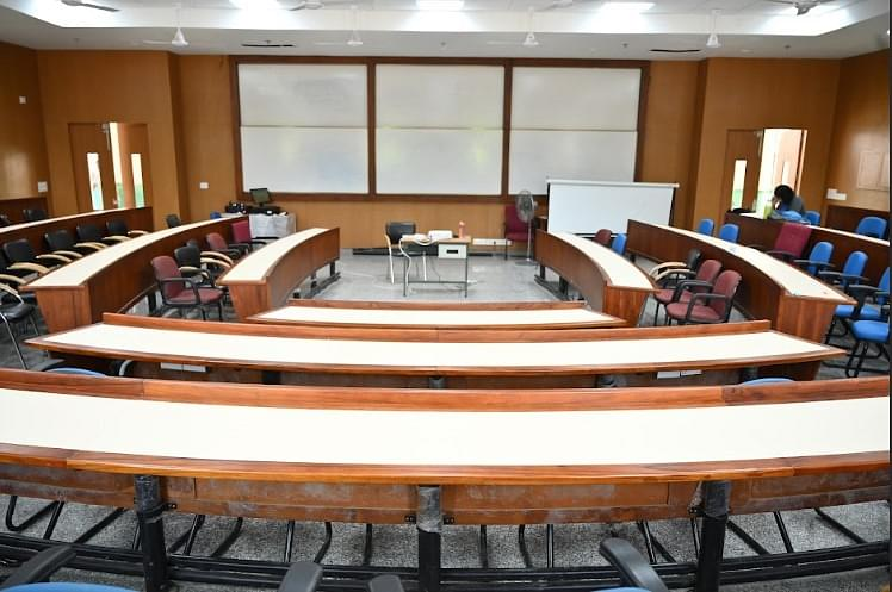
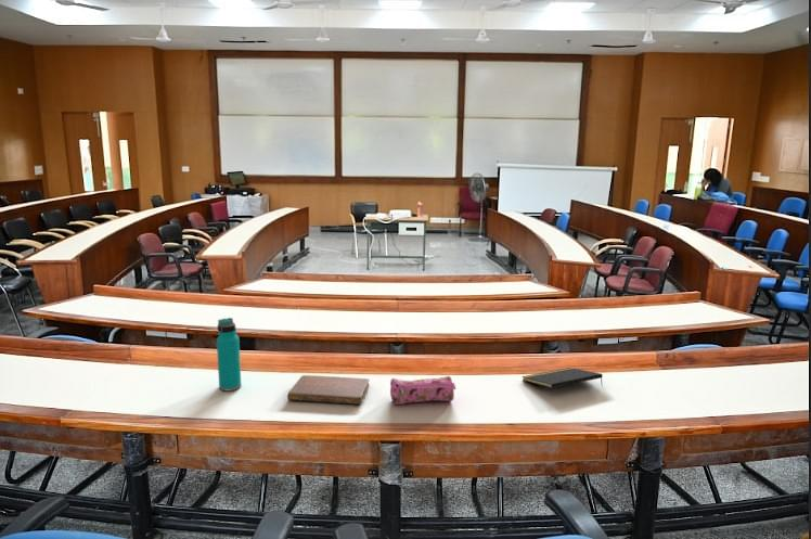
+ notepad [520,367,604,389]
+ water bottle [216,317,243,392]
+ notebook [286,374,371,406]
+ pencil case [389,375,458,406]
